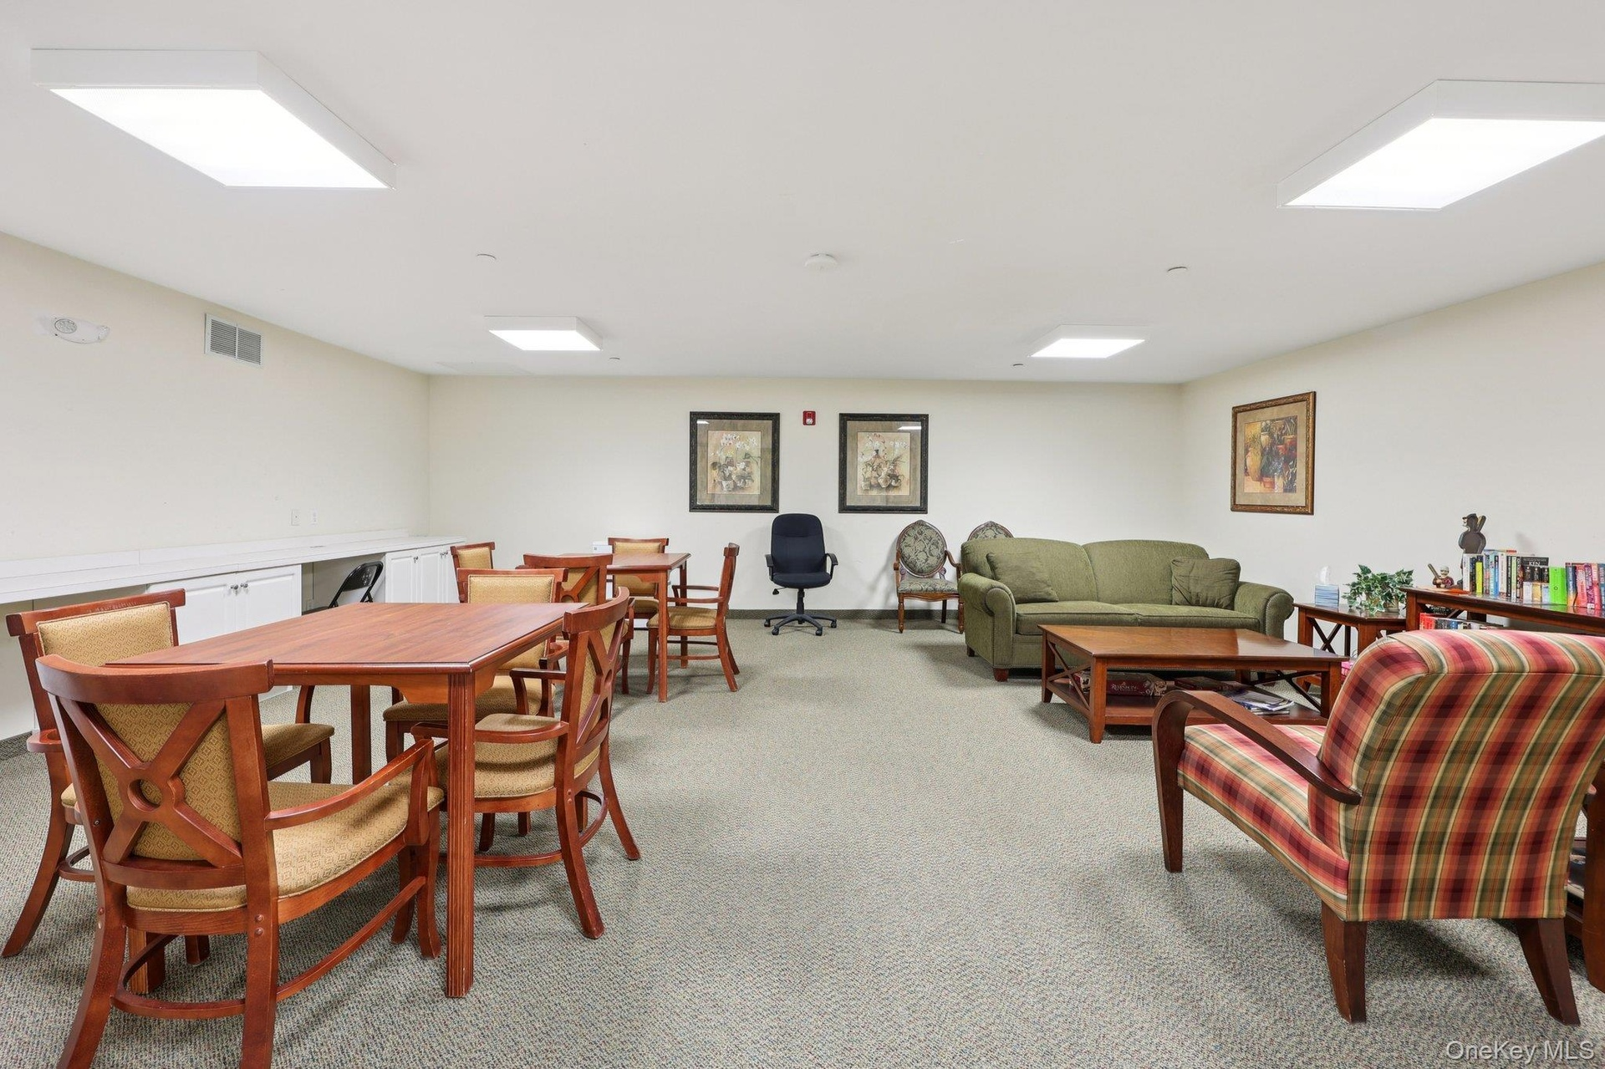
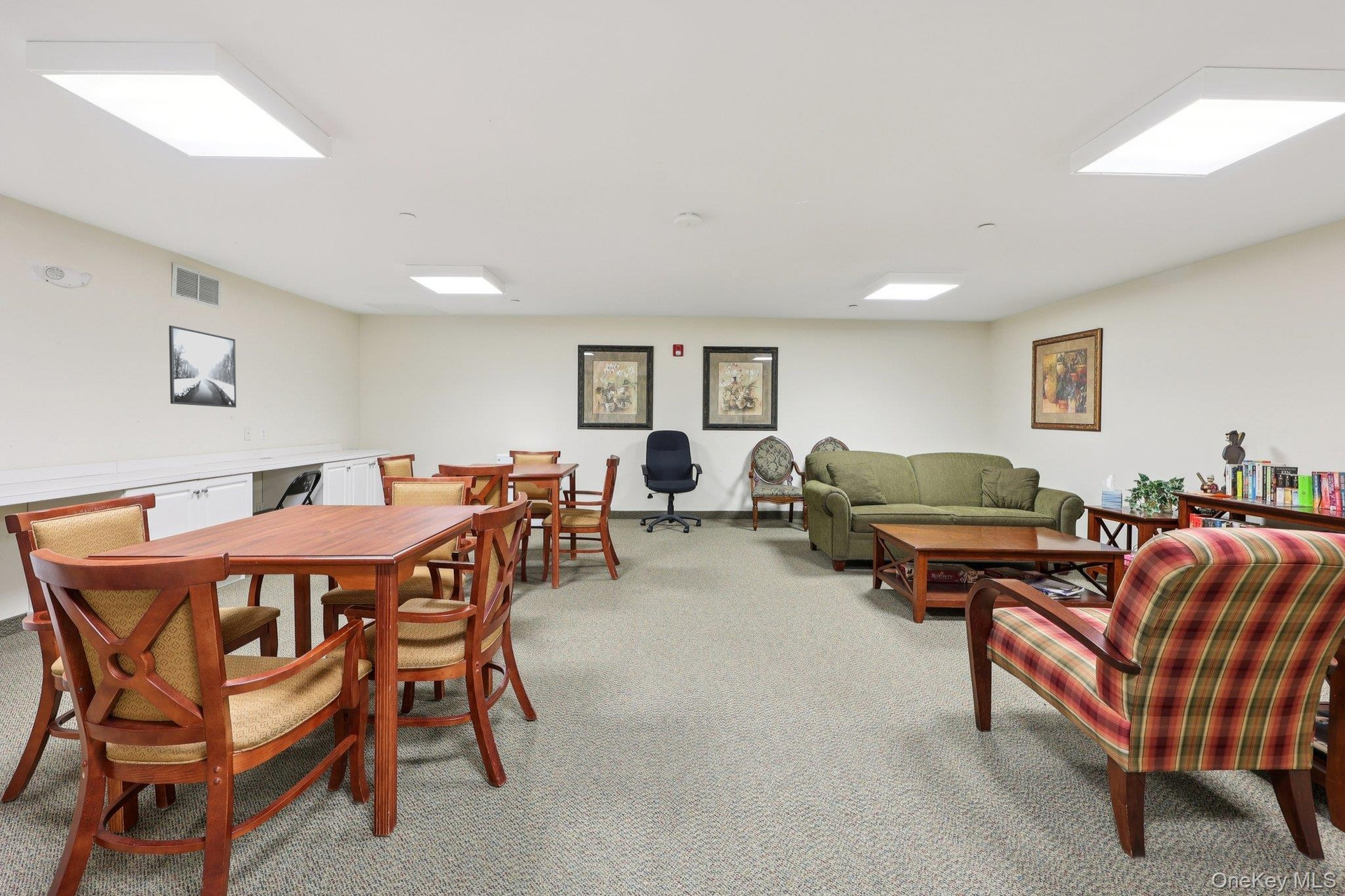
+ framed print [168,325,237,408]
